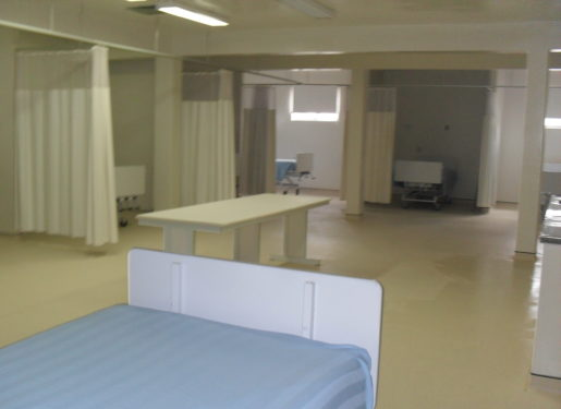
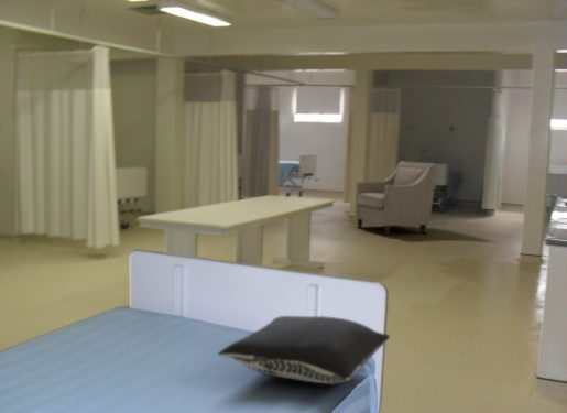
+ pillow [217,315,391,384]
+ chair [353,161,438,236]
